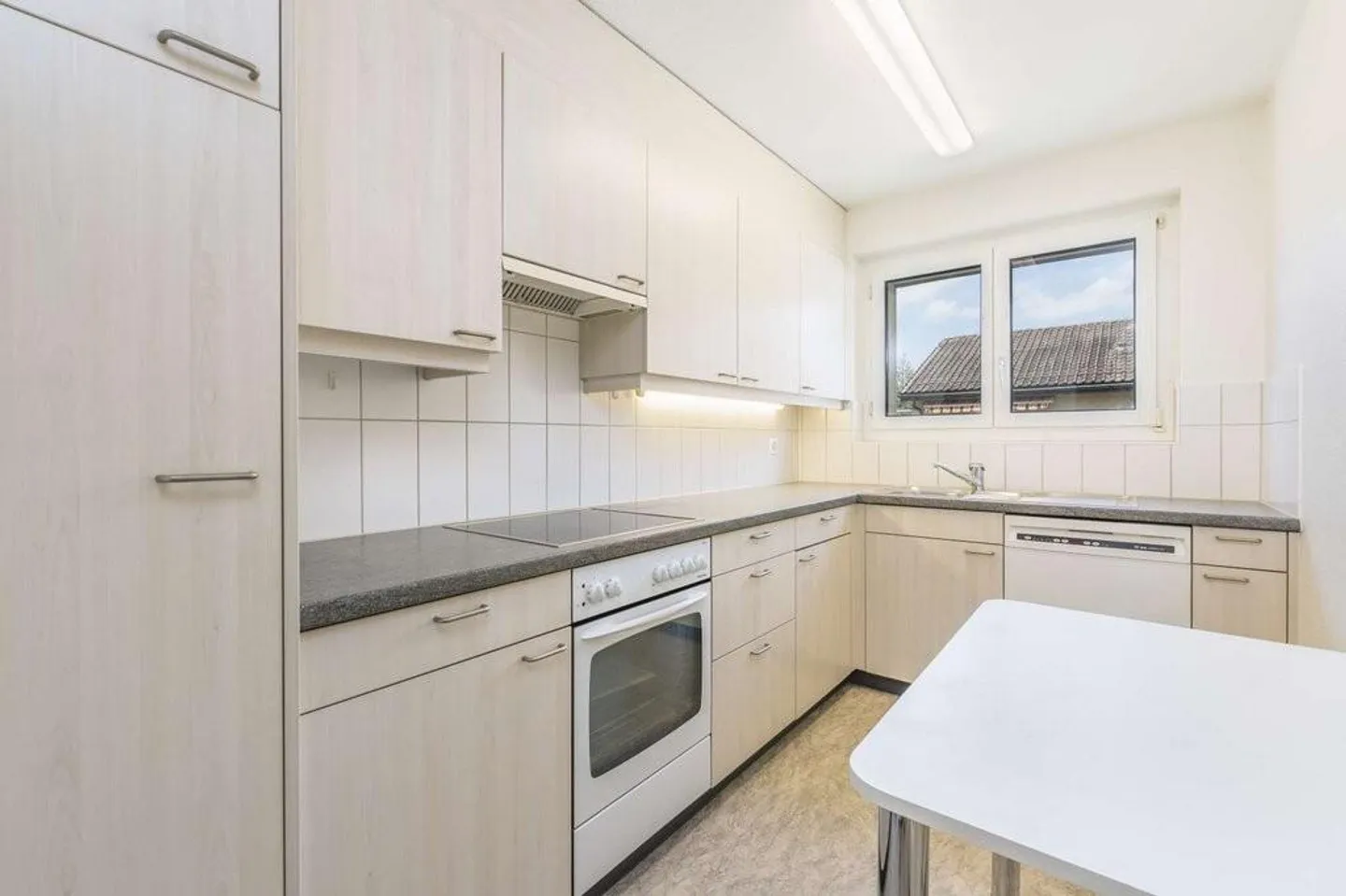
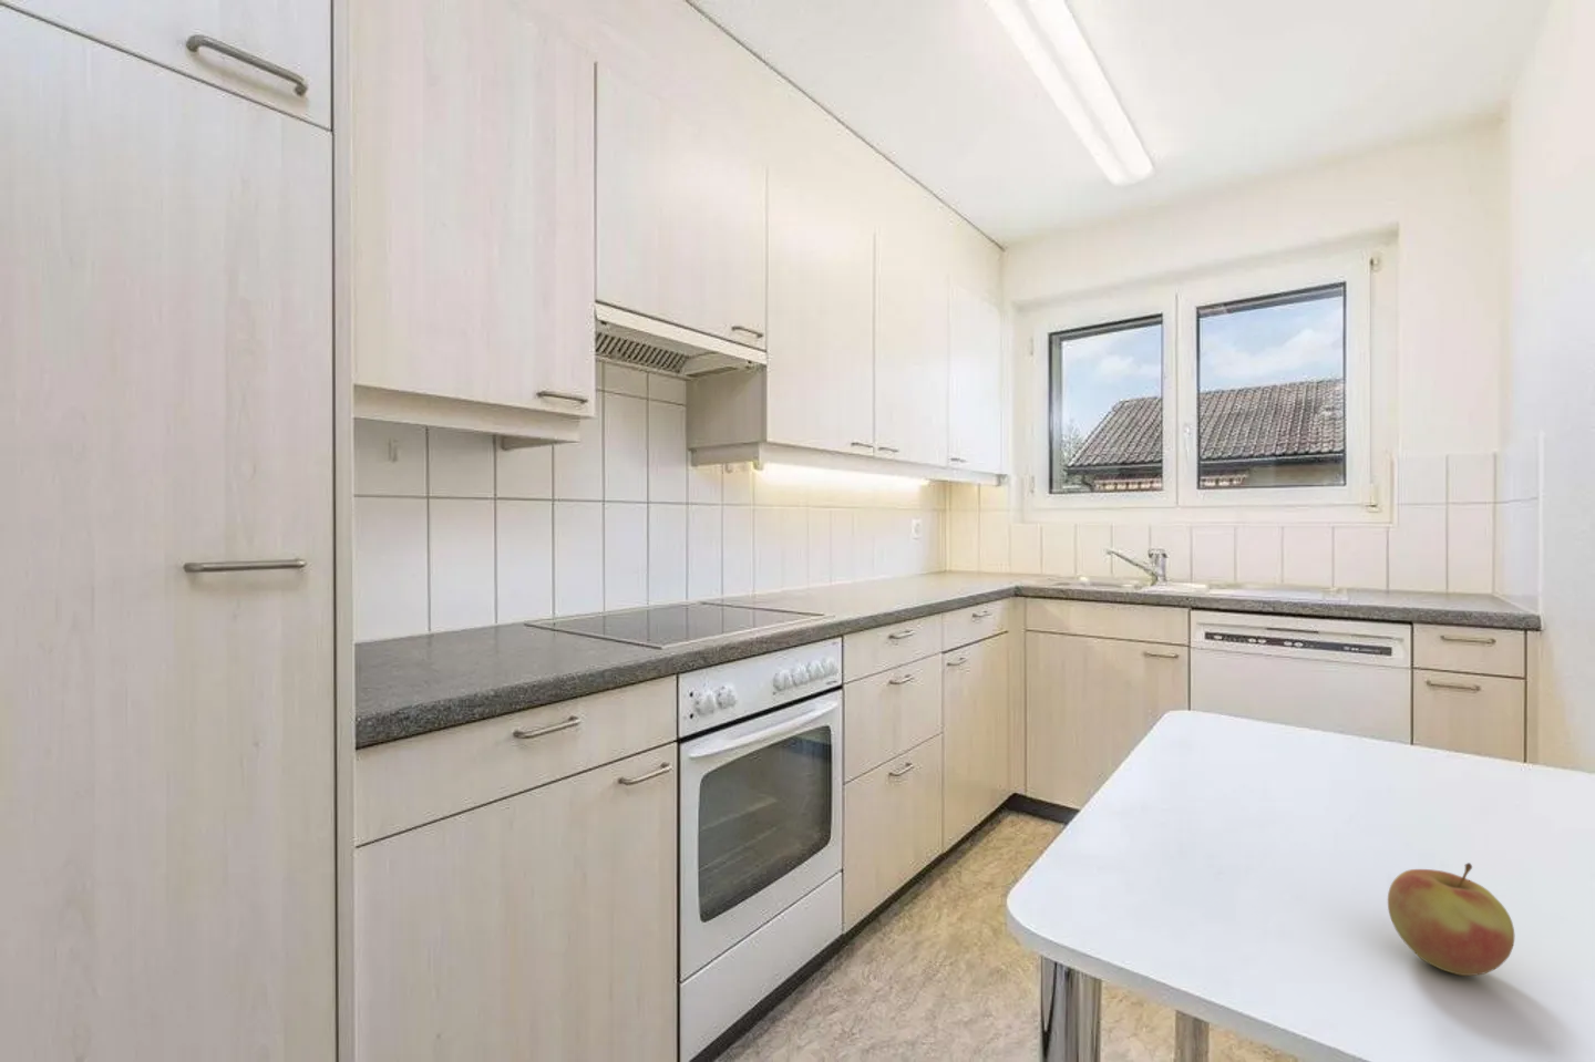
+ apple [1386,862,1516,977]
